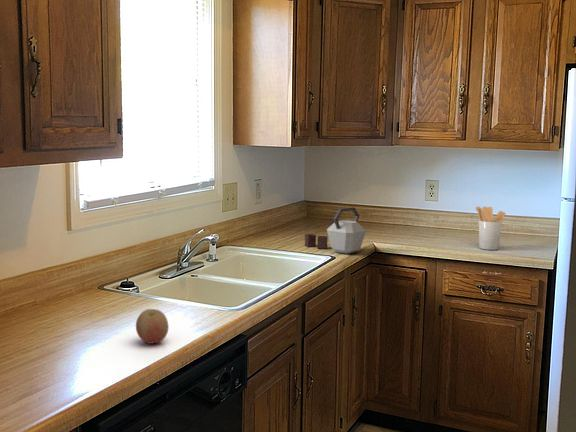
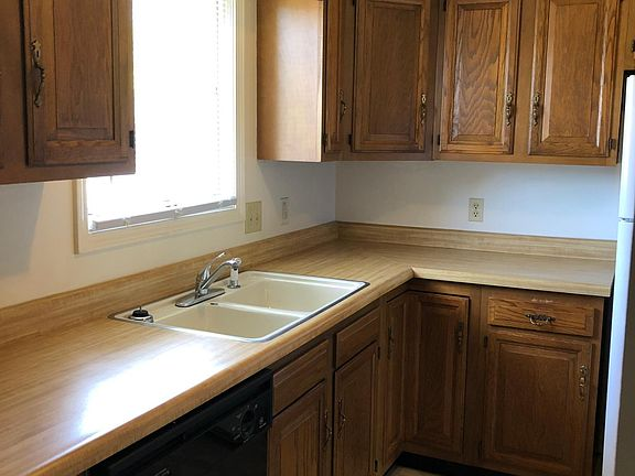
- utensil holder [475,206,506,251]
- fruit [135,308,170,345]
- kettle [304,206,367,255]
